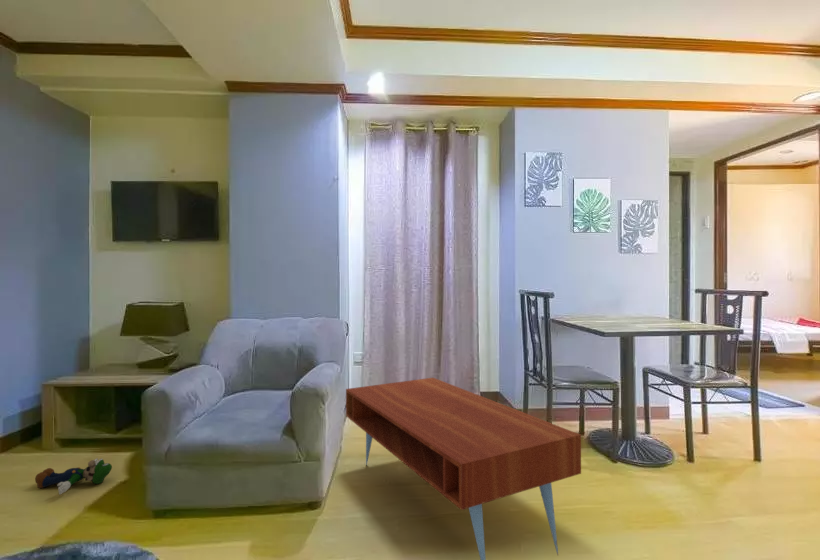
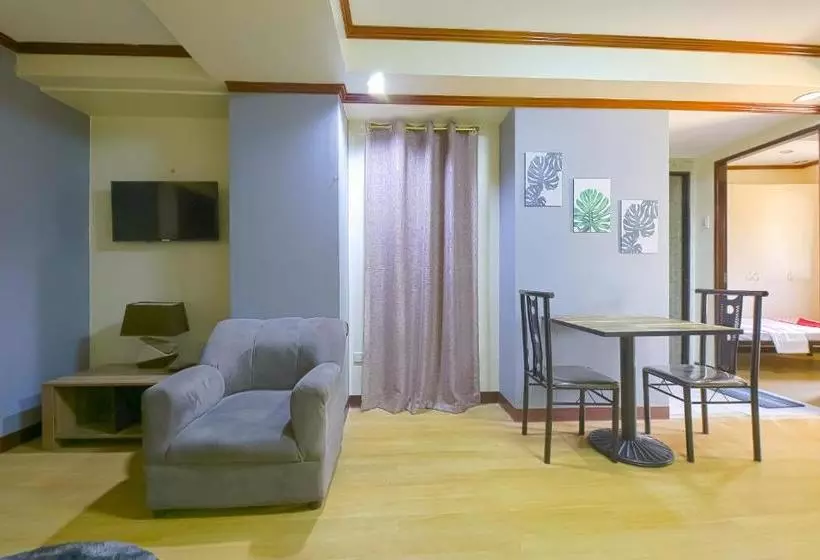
- plush toy [34,457,113,495]
- coffee table [345,377,582,560]
